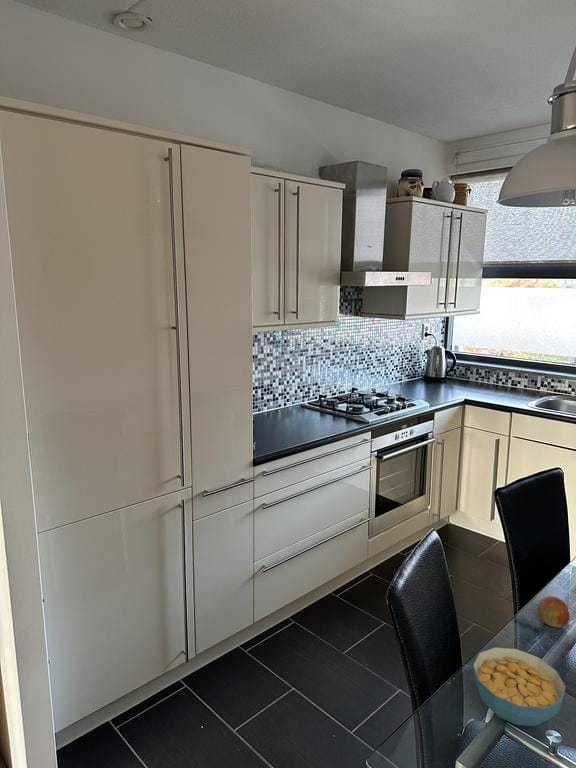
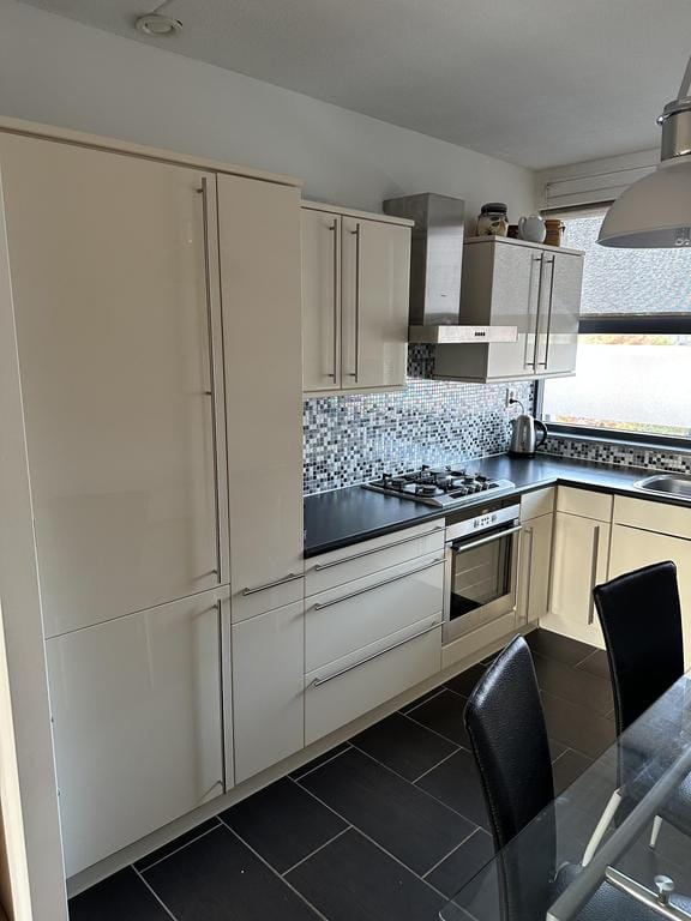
- cereal bowl [472,646,567,727]
- apple [536,595,571,628]
